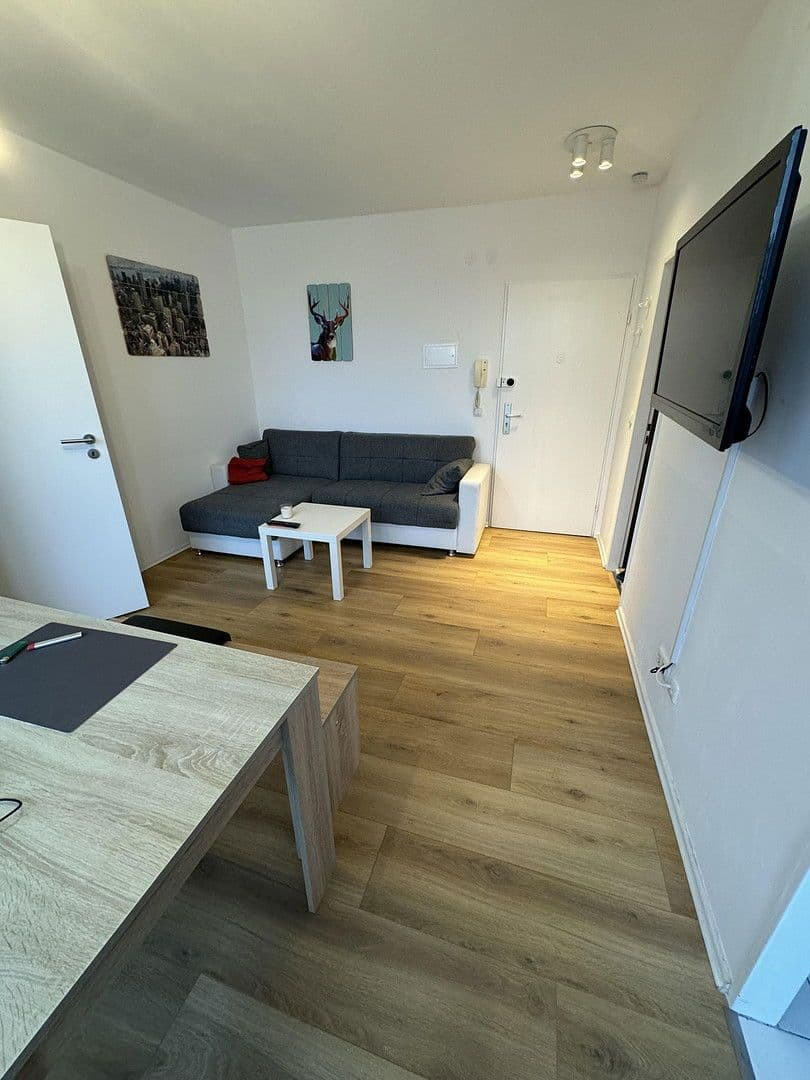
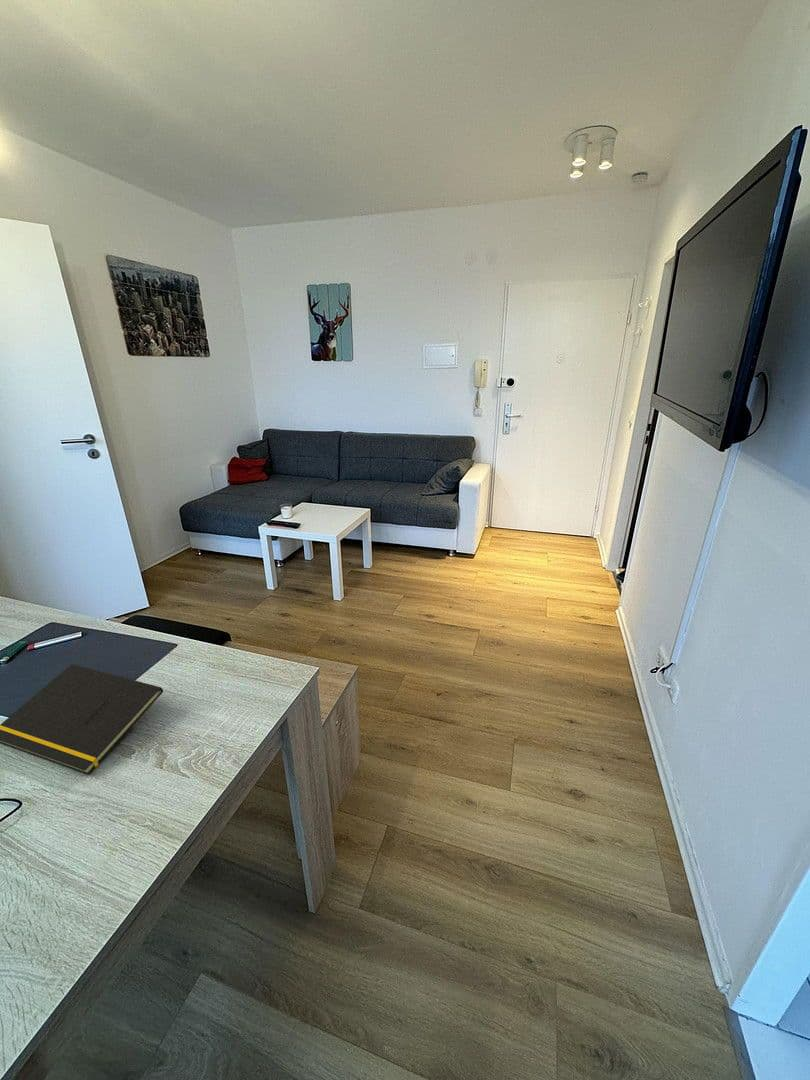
+ notepad [0,663,164,776]
